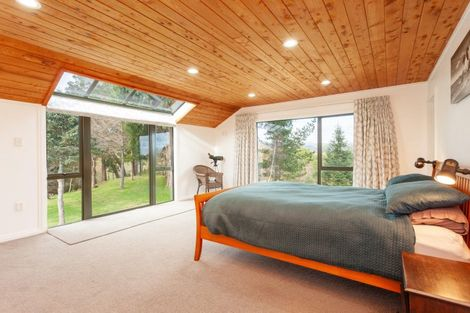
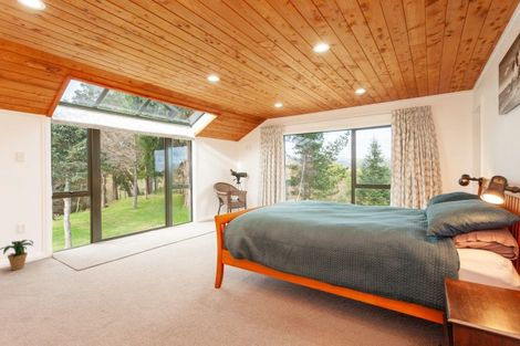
+ potted plant [0,239,35,271]
